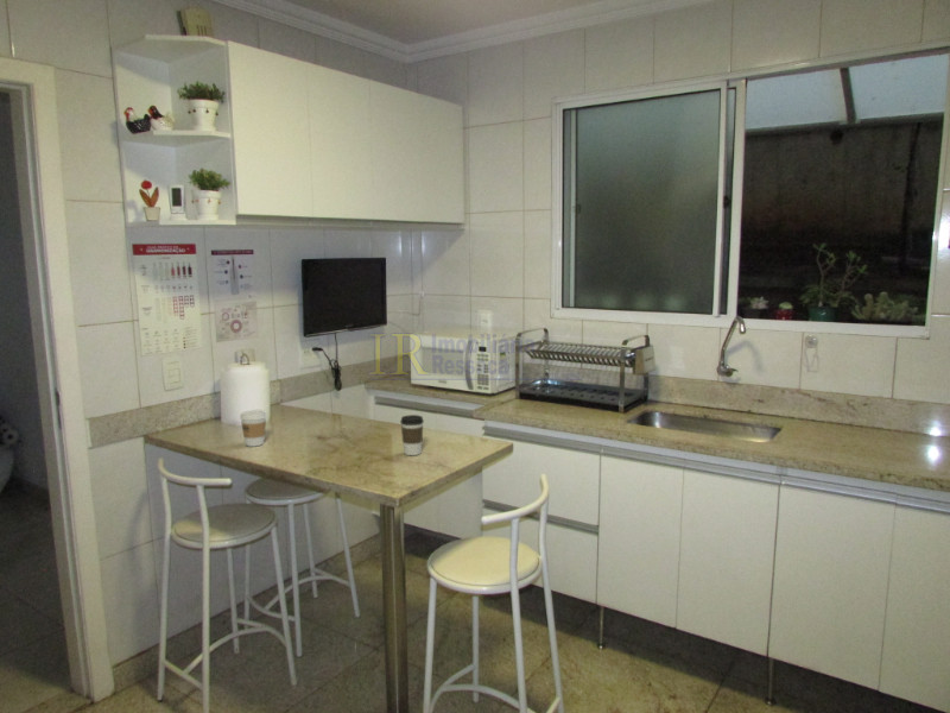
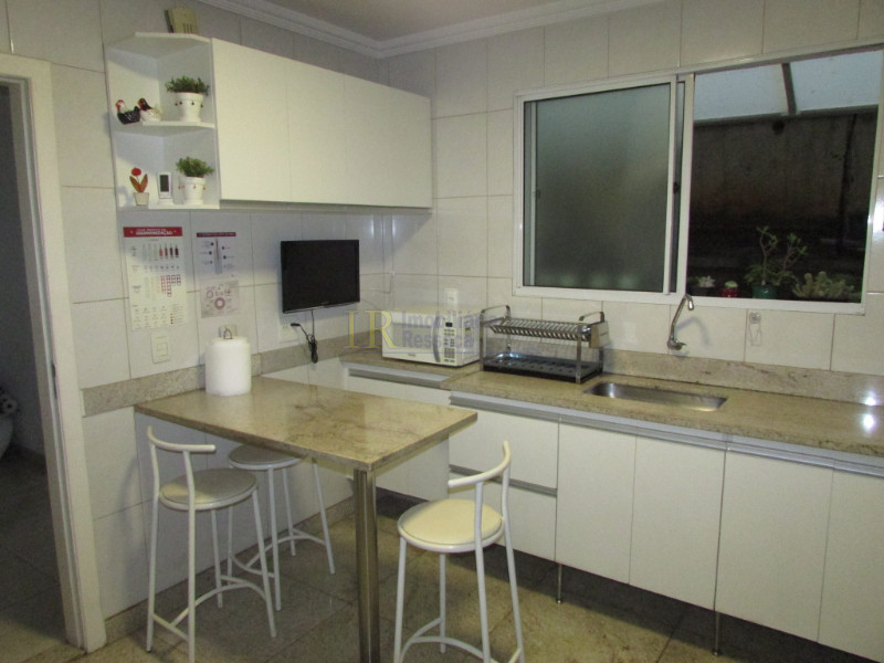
- coffee cup [239,409,267,448]
- coffee cup [399,414,425,456]
